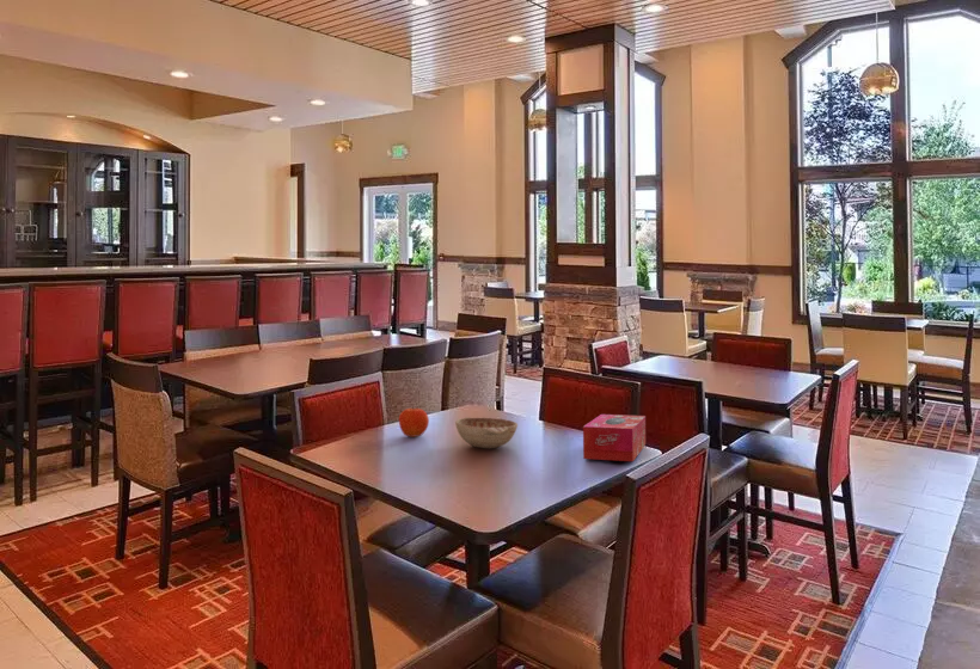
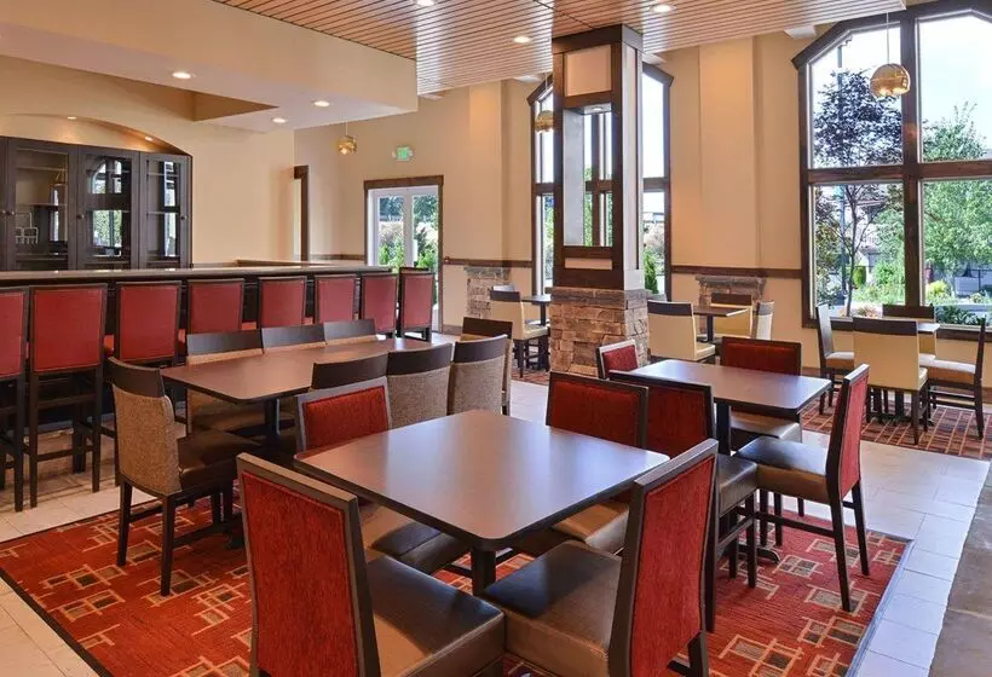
- fruit [398,406,430,438]
- tissue box [582,413,647,462]
- decorative bowl [454,416,519,449]
